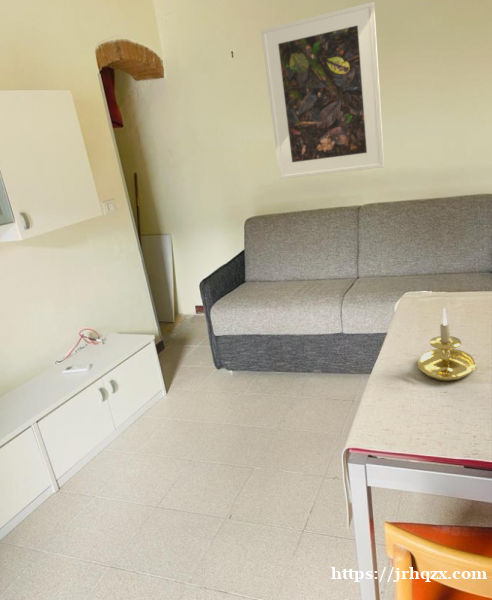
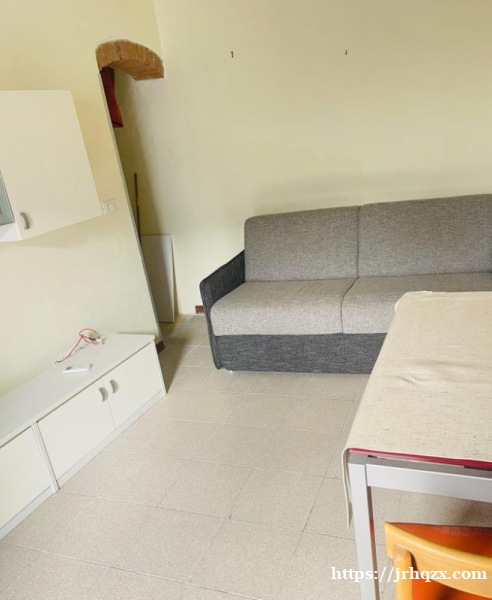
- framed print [260,1,385,180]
- candle holder [417,307,476,382]
